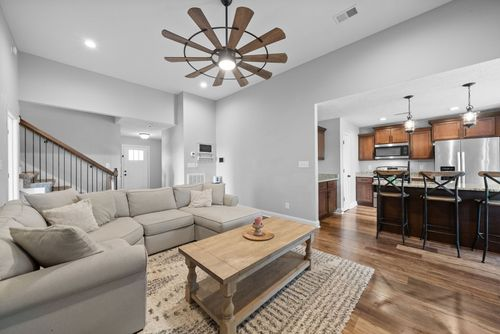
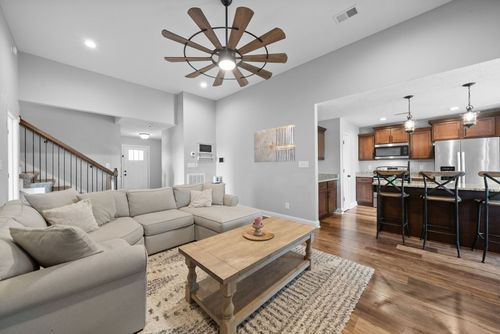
+ wall art [253,124,296,163]
